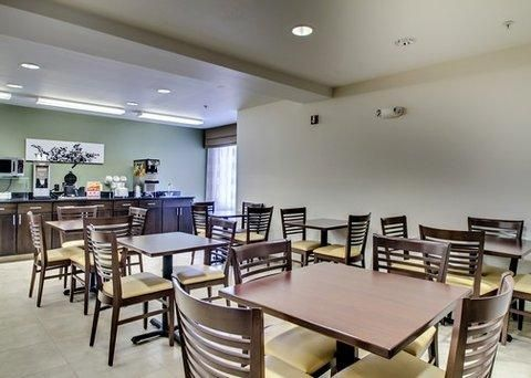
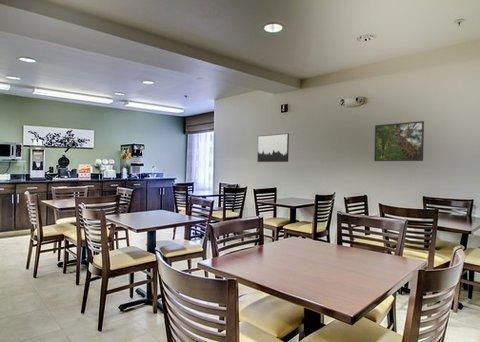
+ wall art [257,133,290,163]
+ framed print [373,120,425,162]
